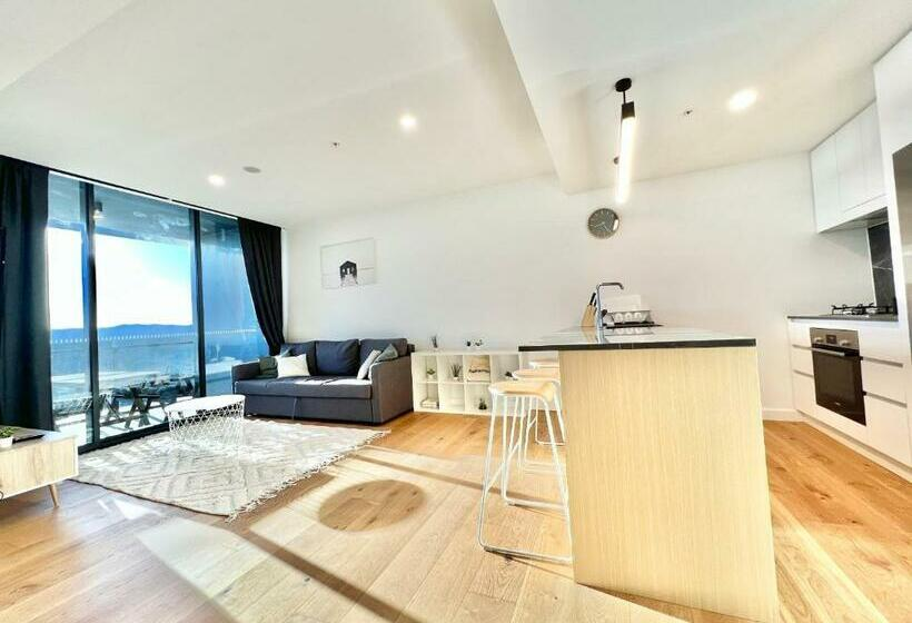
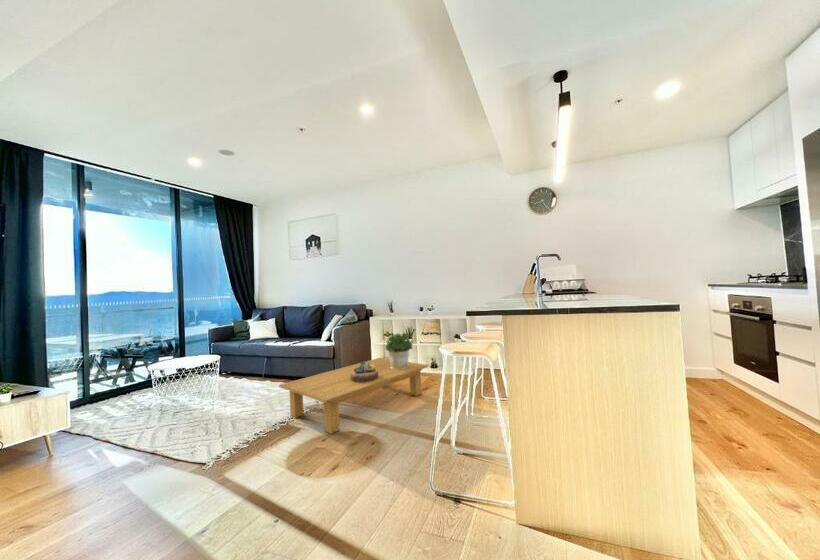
+ potted plant [384,331,414,369]
+ decorative bowl [350,361,378,382]
+ coffee table [278,357,430,435]
